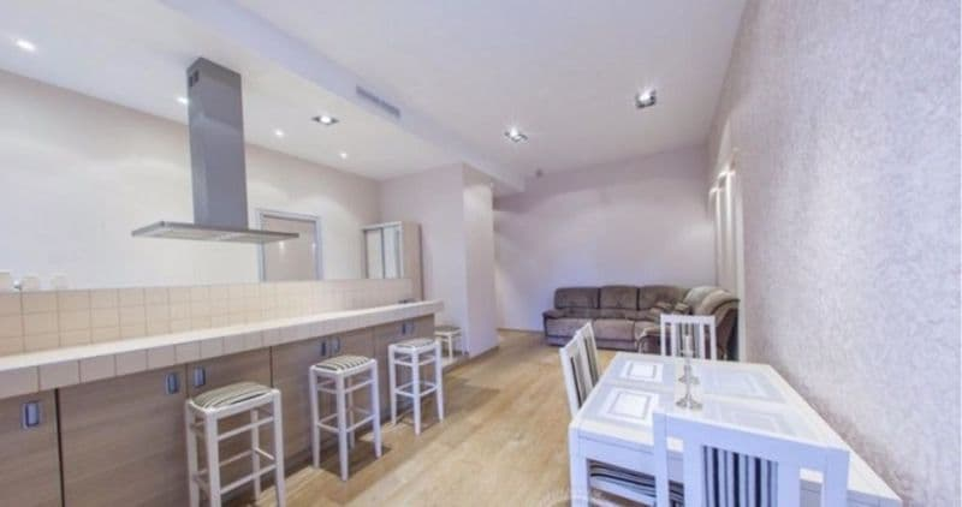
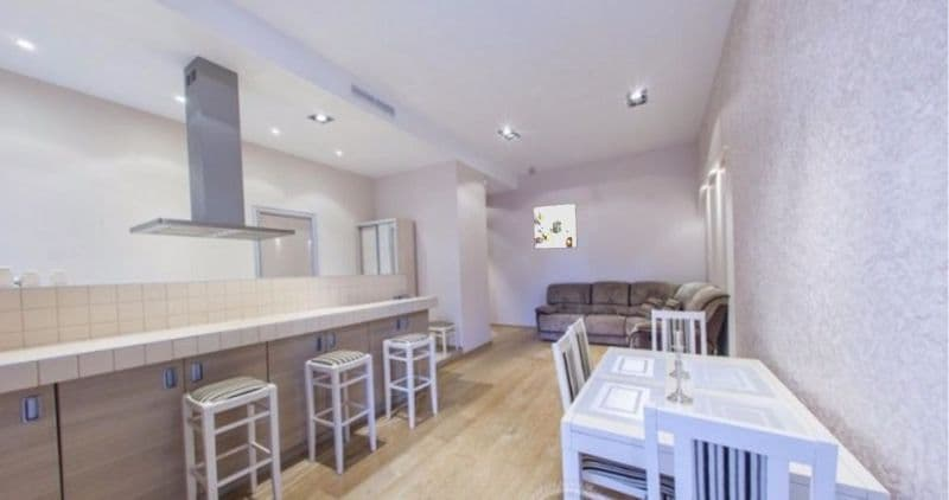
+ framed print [531,203,579,250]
